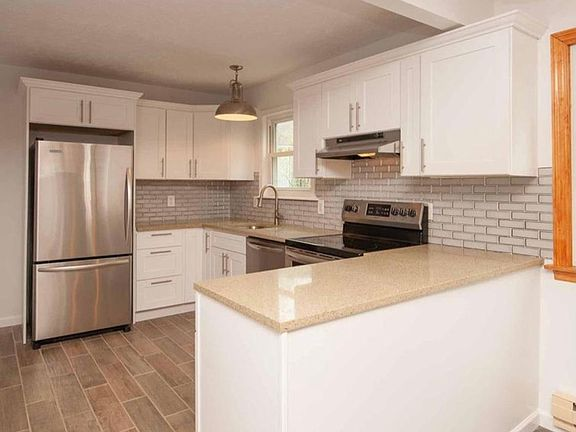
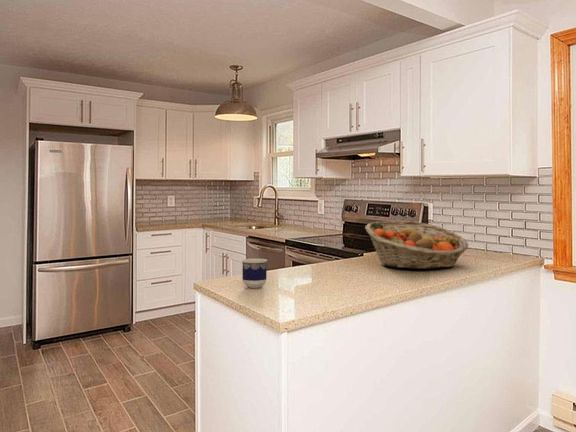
+ fruit basket [364,220,469,270]
+ cup [241,258,268,289]
